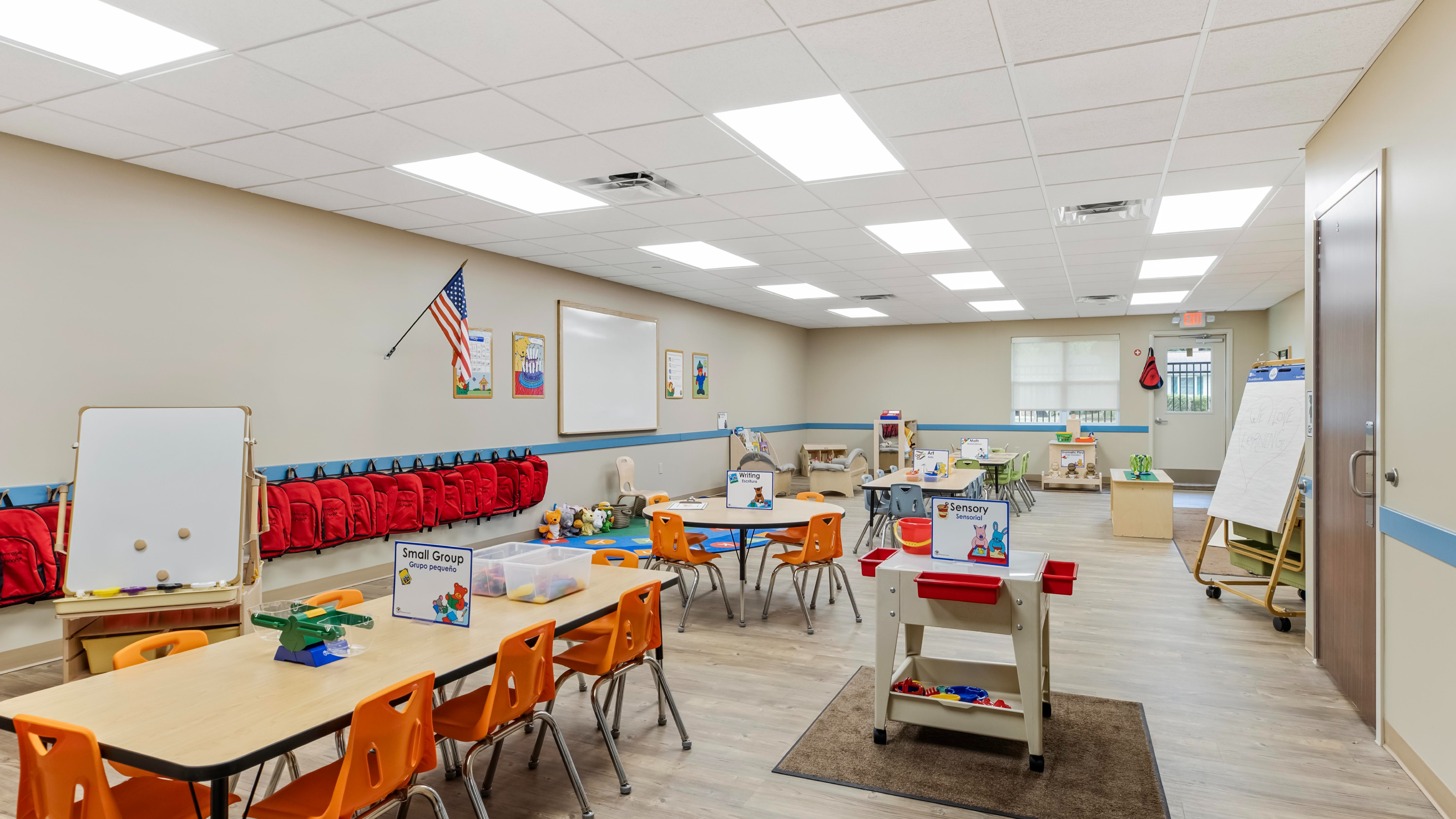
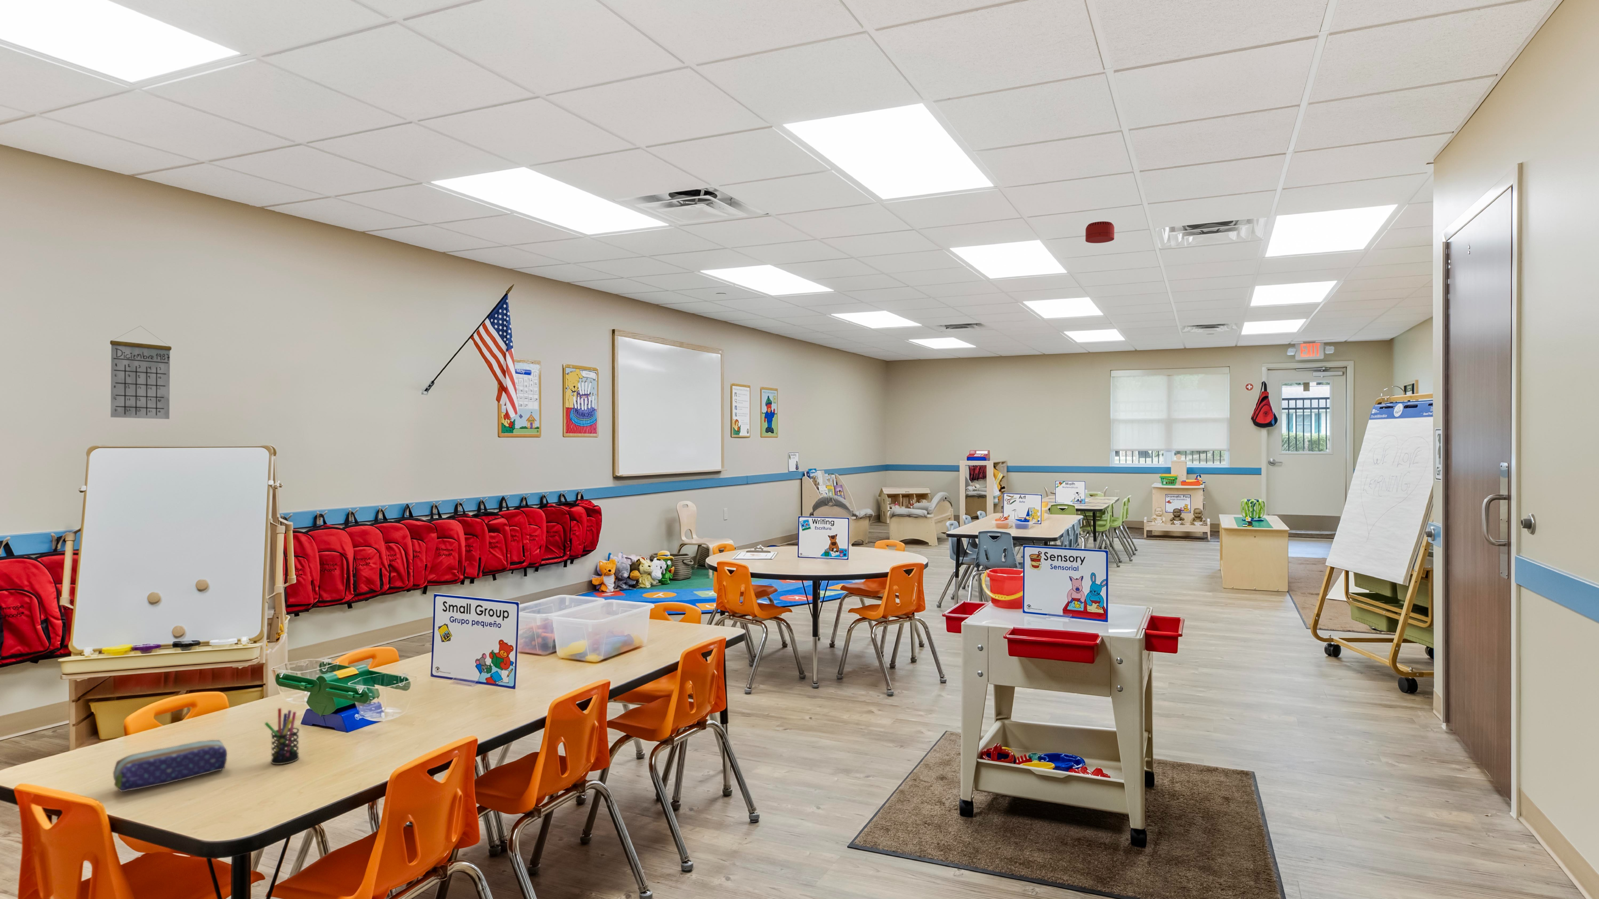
+ pencil case [113,740,227,793]
+ smoke detector [1085,221,1115,244]
+ calendar [110,325,172,419]
+ pen holder [264,708,300,765]
